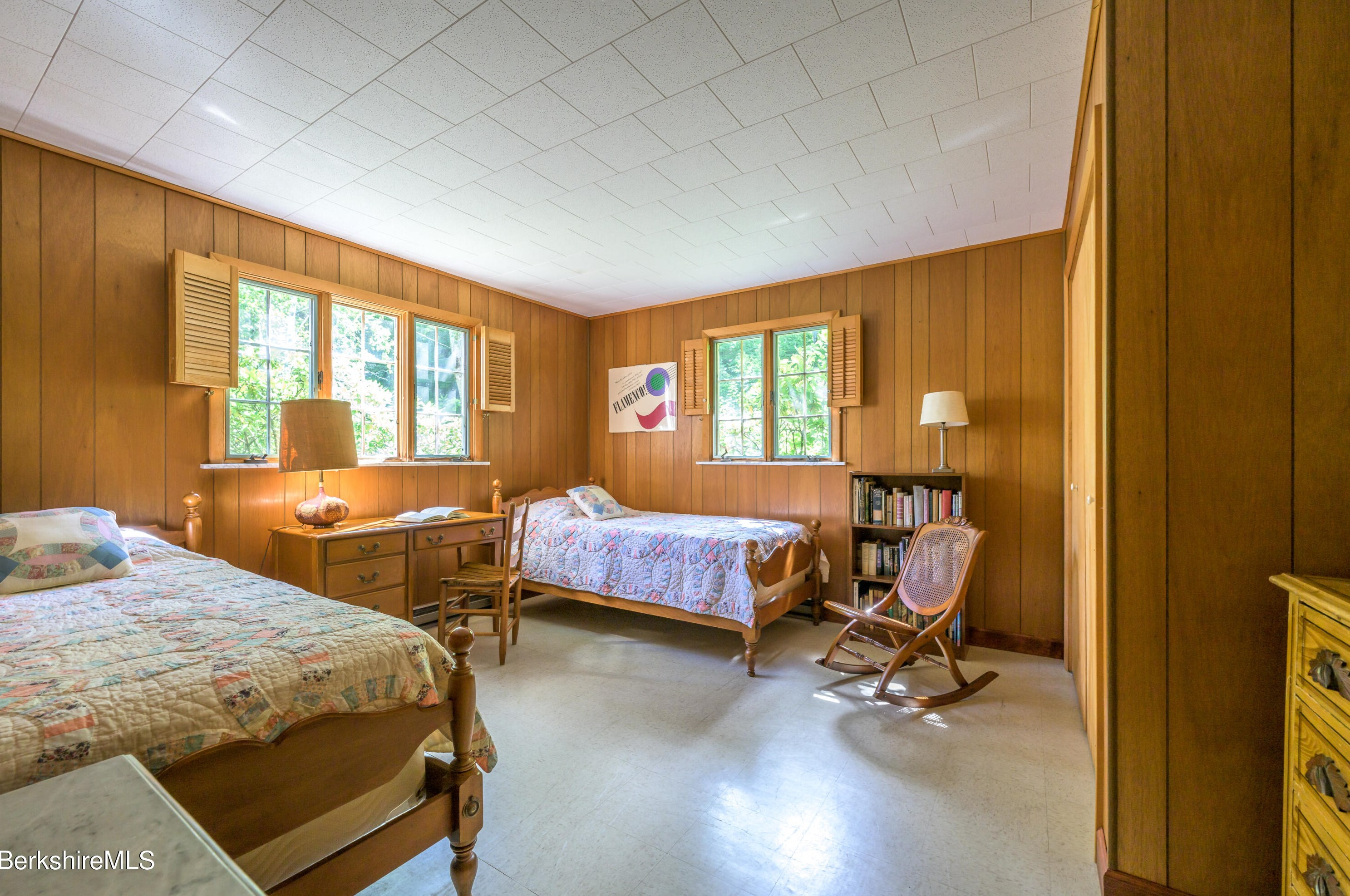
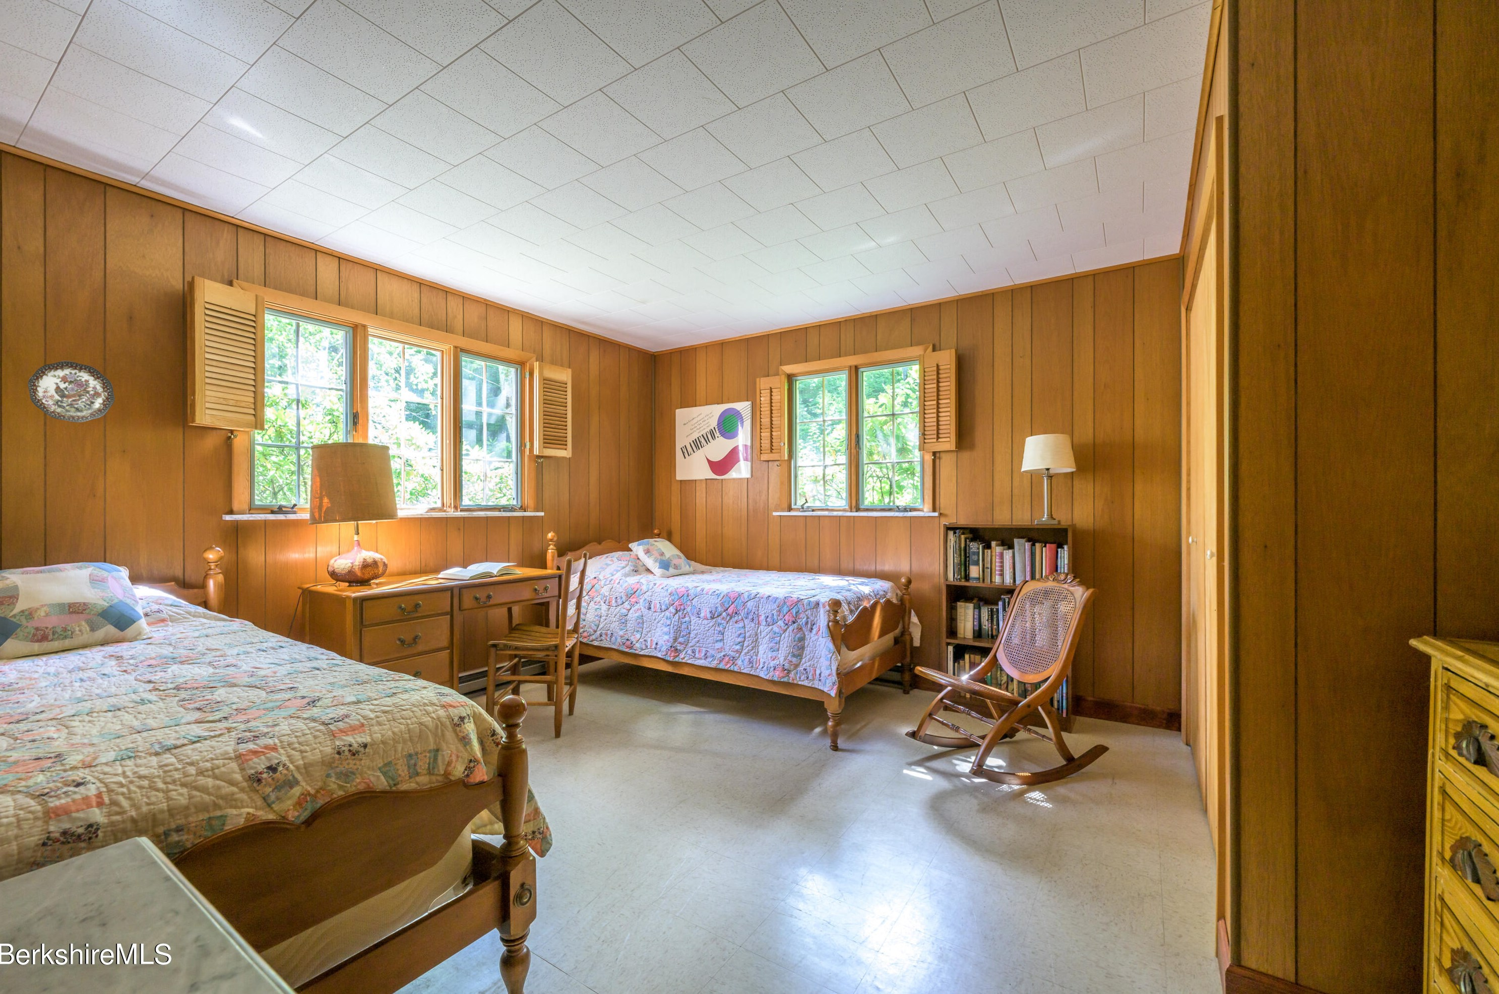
+ decorative plate [28,361,114,423]
